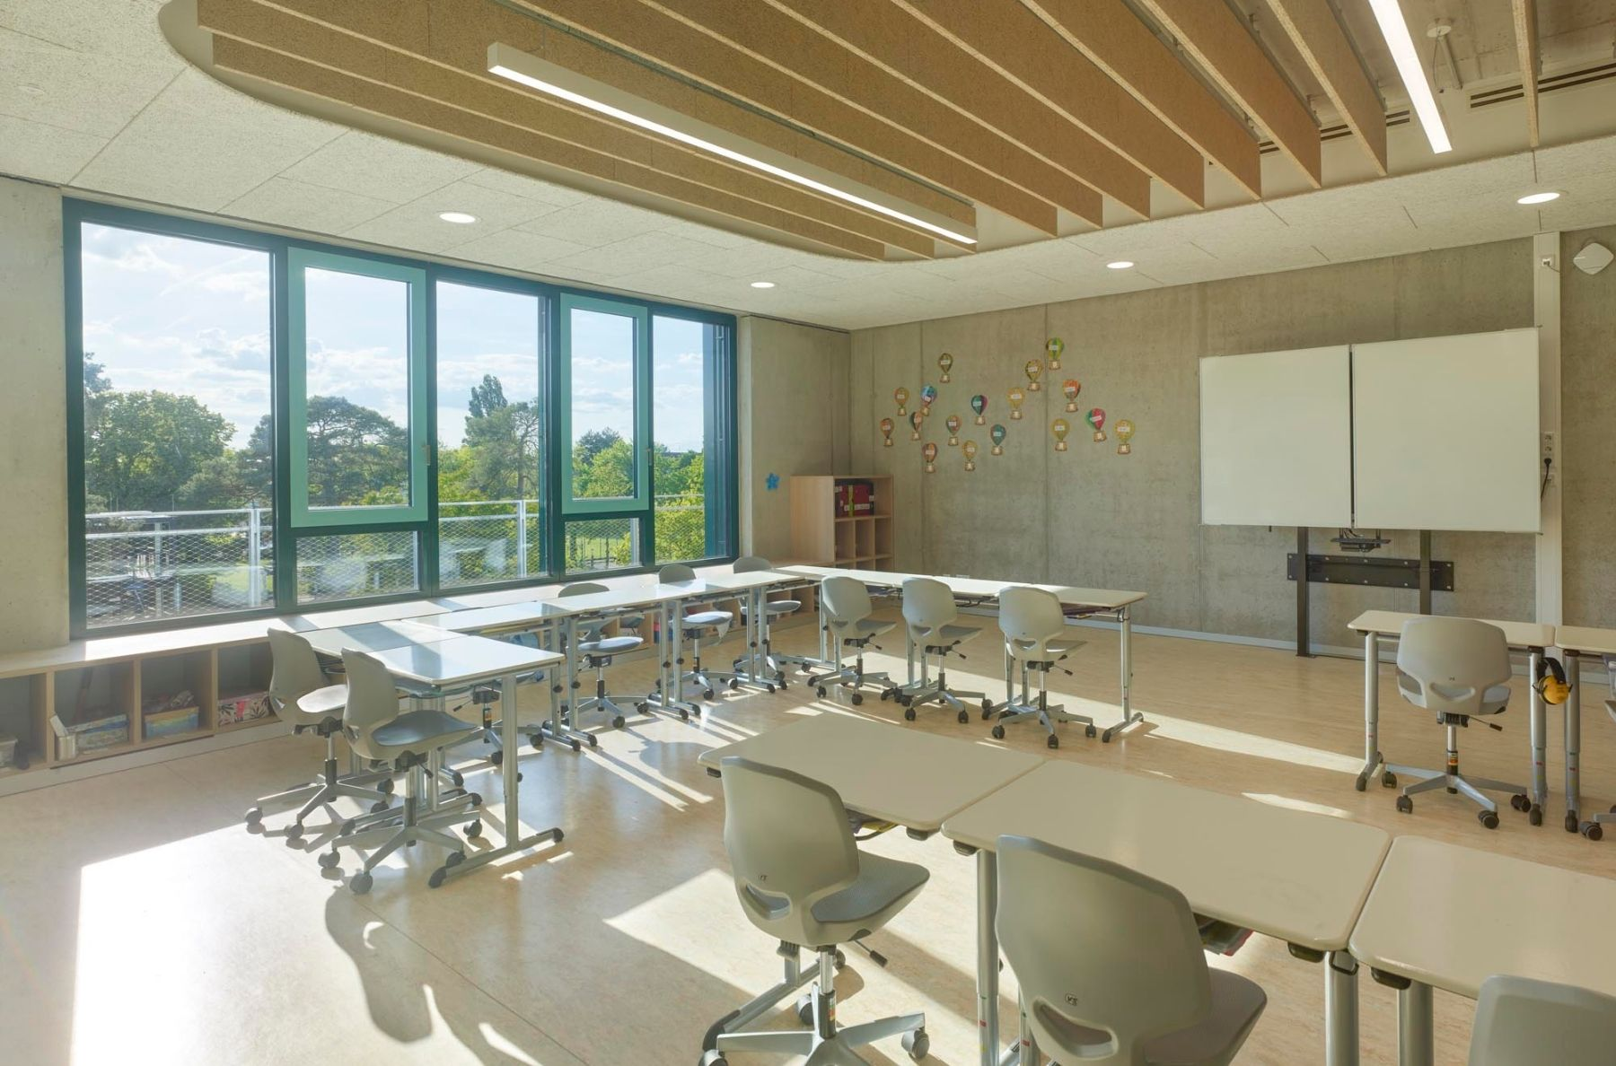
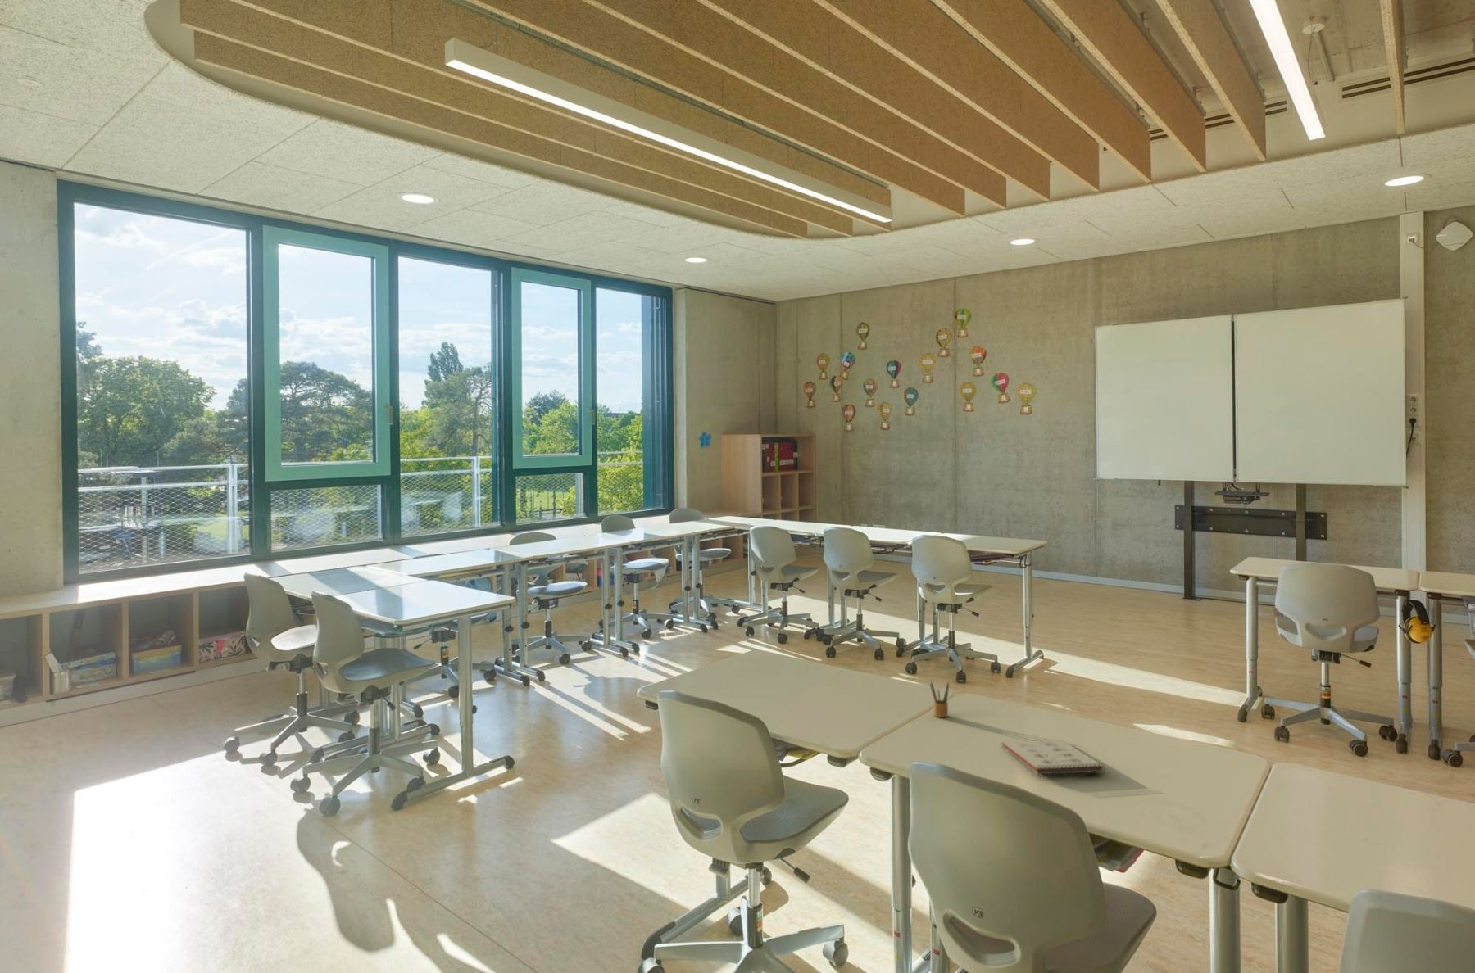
+ notepad [1000,738,1106,778]
+ pencil box [930,681,949,718]
